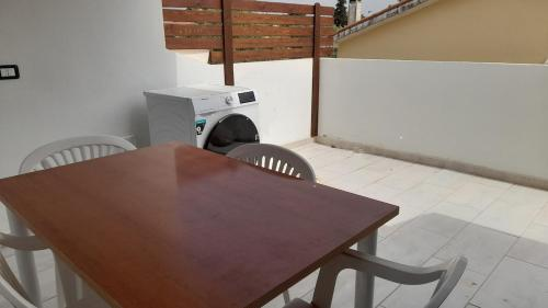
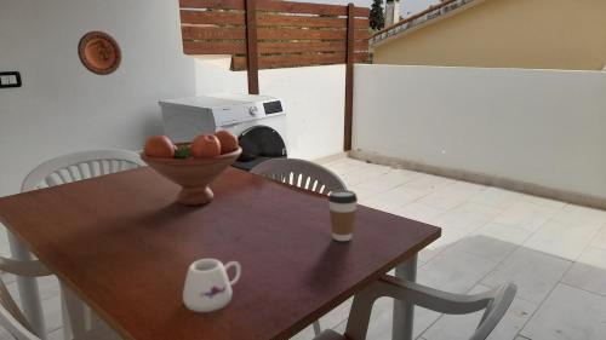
+ mug [182,258,242,313]
+ fruit bowl [138,128,244,206]
+ coffee cup [327,189,359,242]
+ decorative plate [76,30,122,76]
